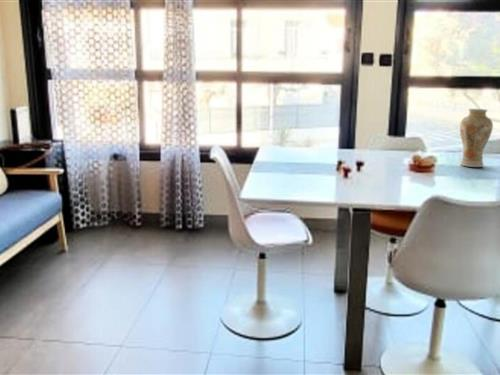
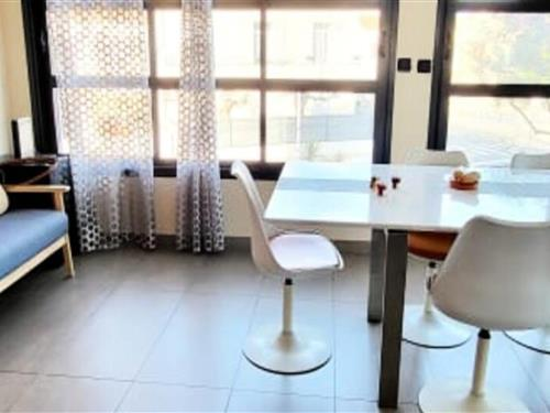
- vase [459,108,494,168]
